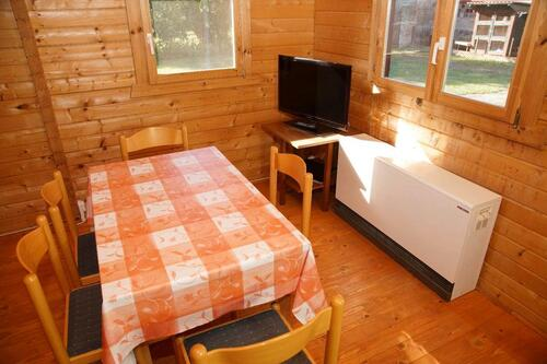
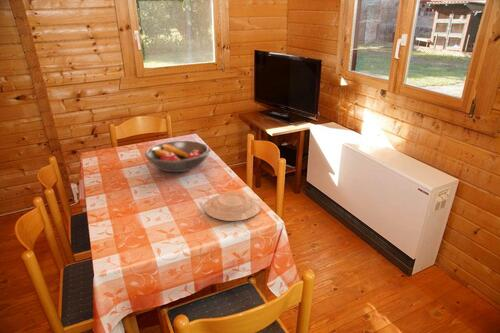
+ fruit bowl [144,140,211,173]
+ plate [203,192,262,222]
